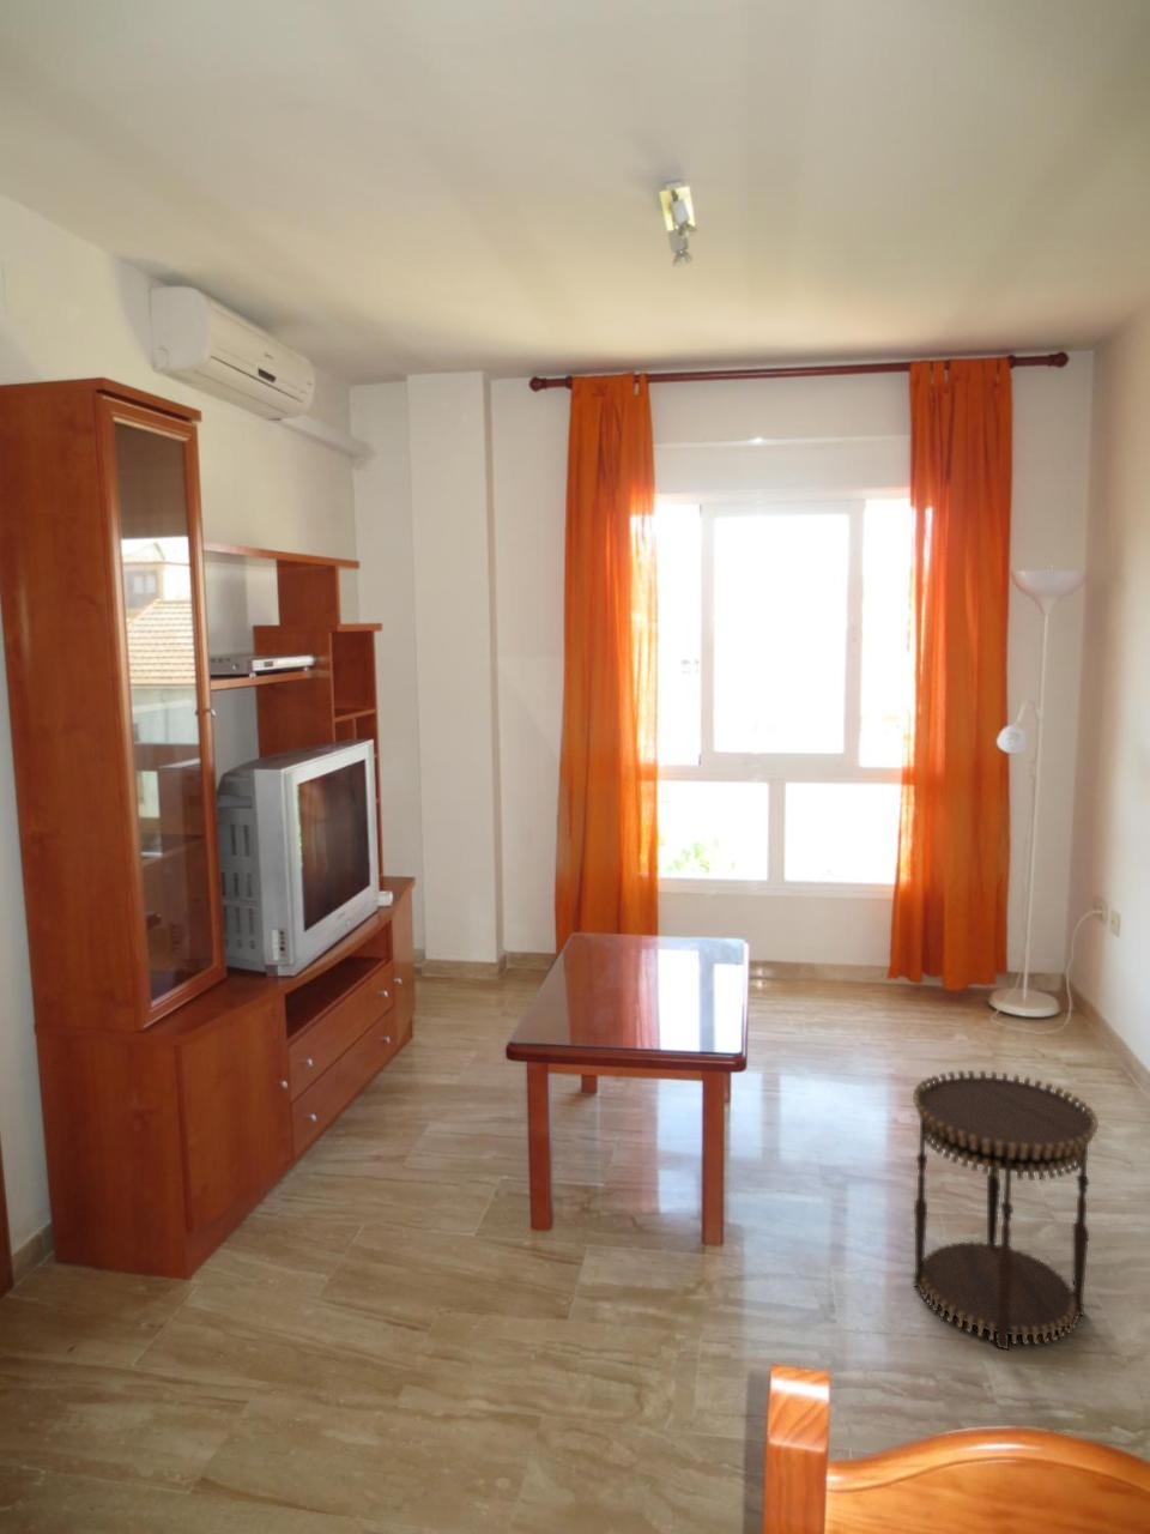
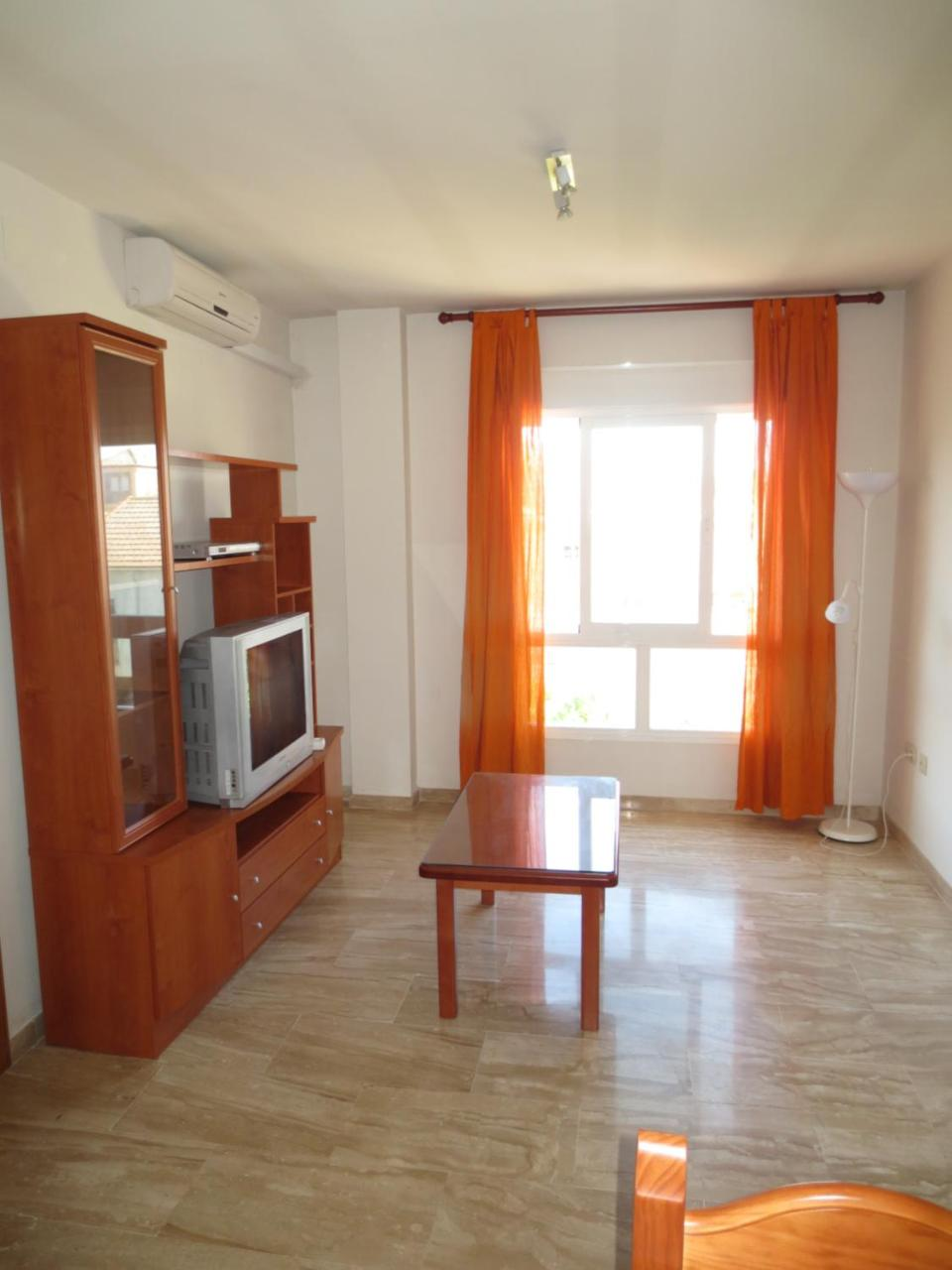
- side table [912,1069,1099,1350]
